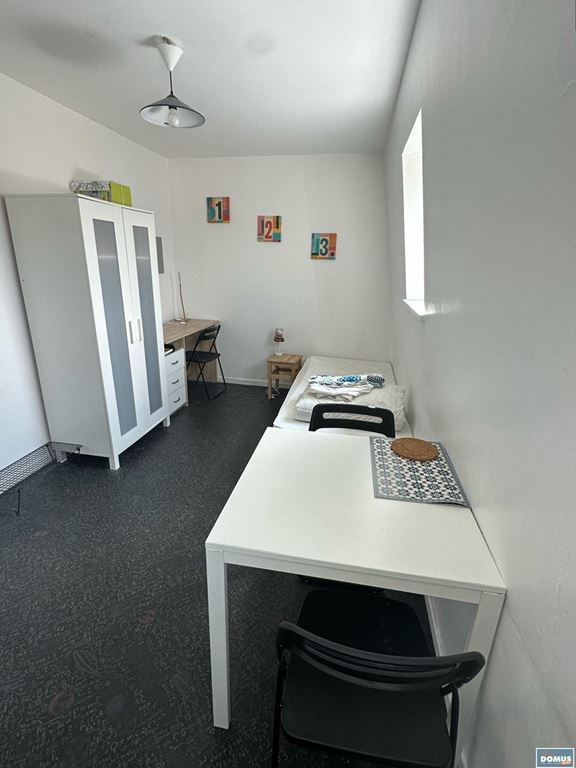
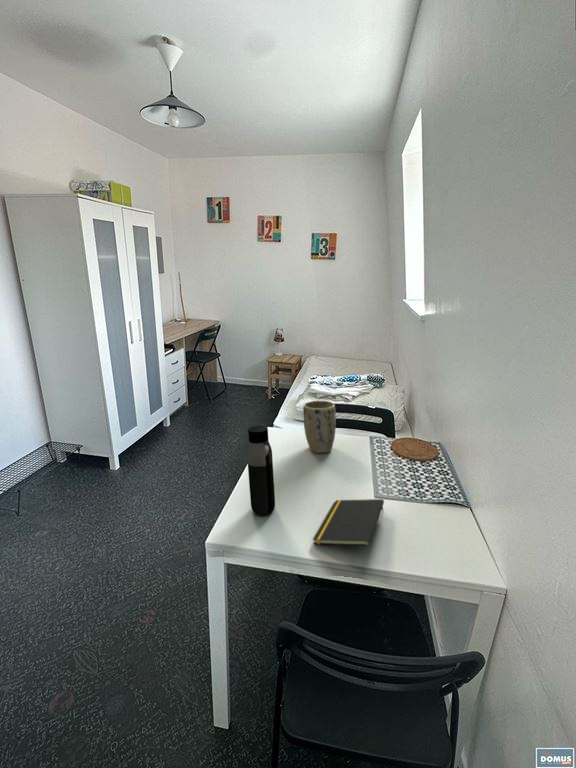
+ notepad [312,498,385,547]
+ water bottle [246,425,276,517]
+ plant pot [302,400,337,454]
